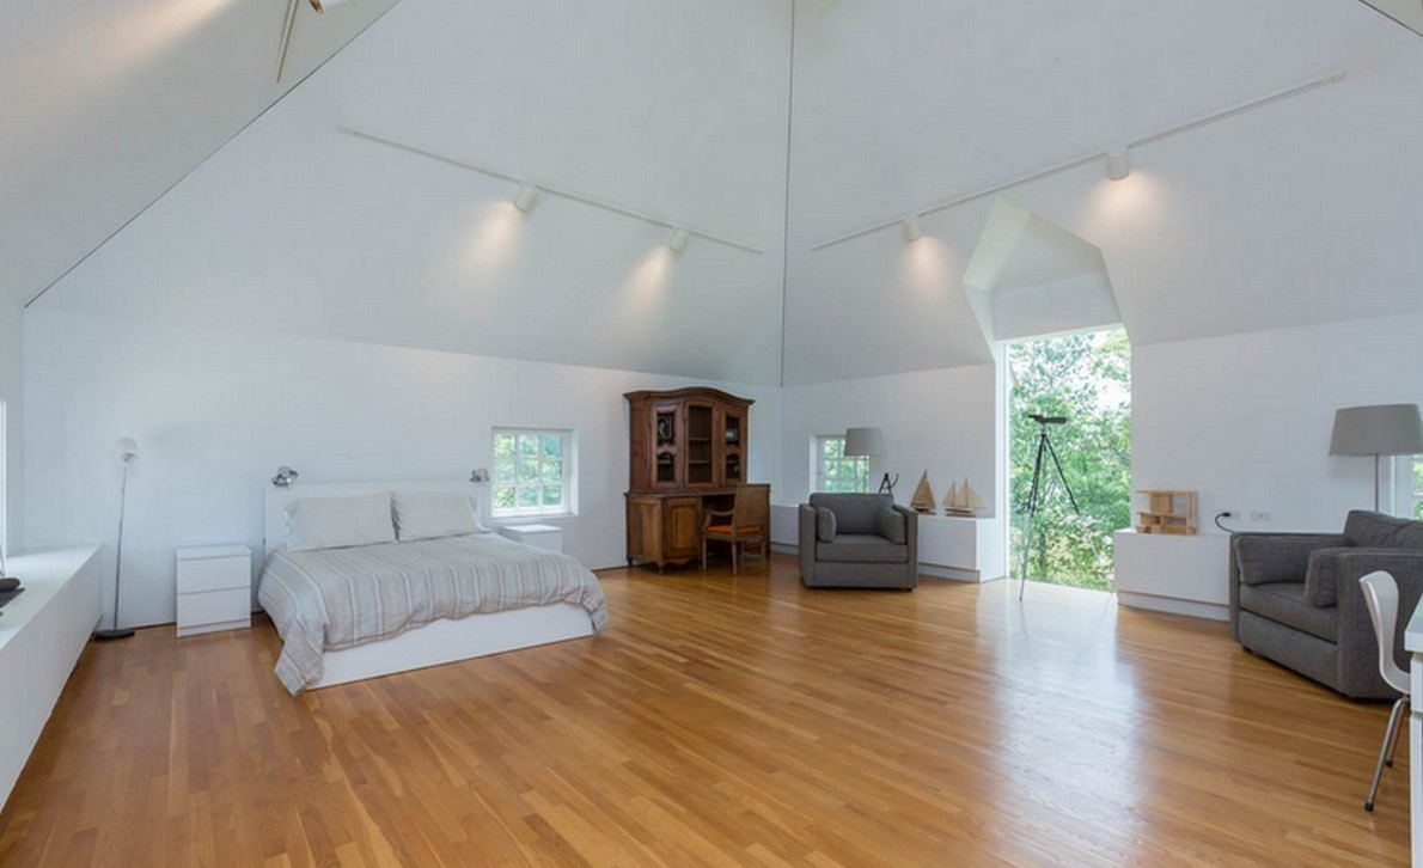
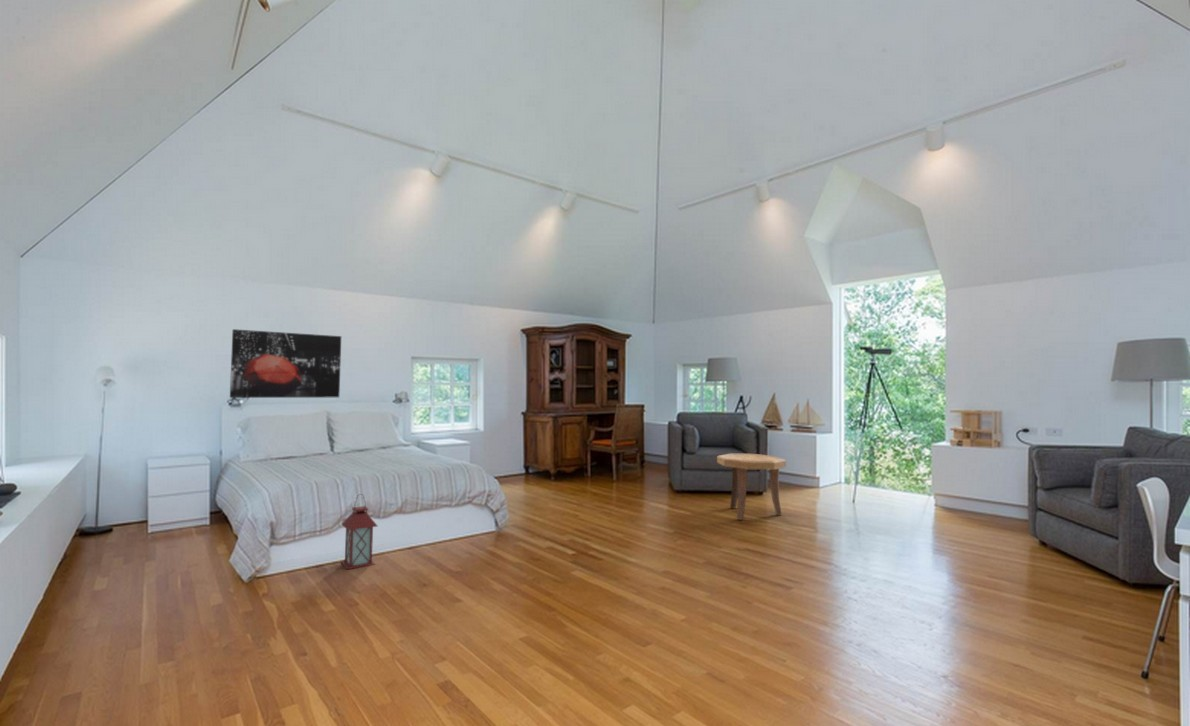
+ side table [716,452,787,521]
+ wall art [229,328,342,399]
+ lantern [340,493,378,570]
